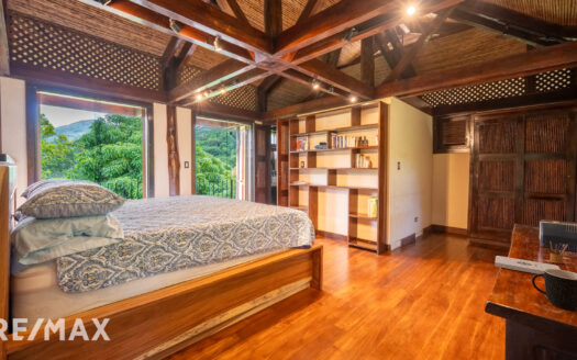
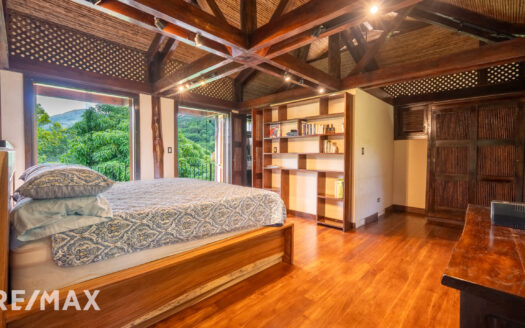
- notepad [493,255,562,274]
- mug [531,269,577,312]
- pencil box [544,240,569,265]
